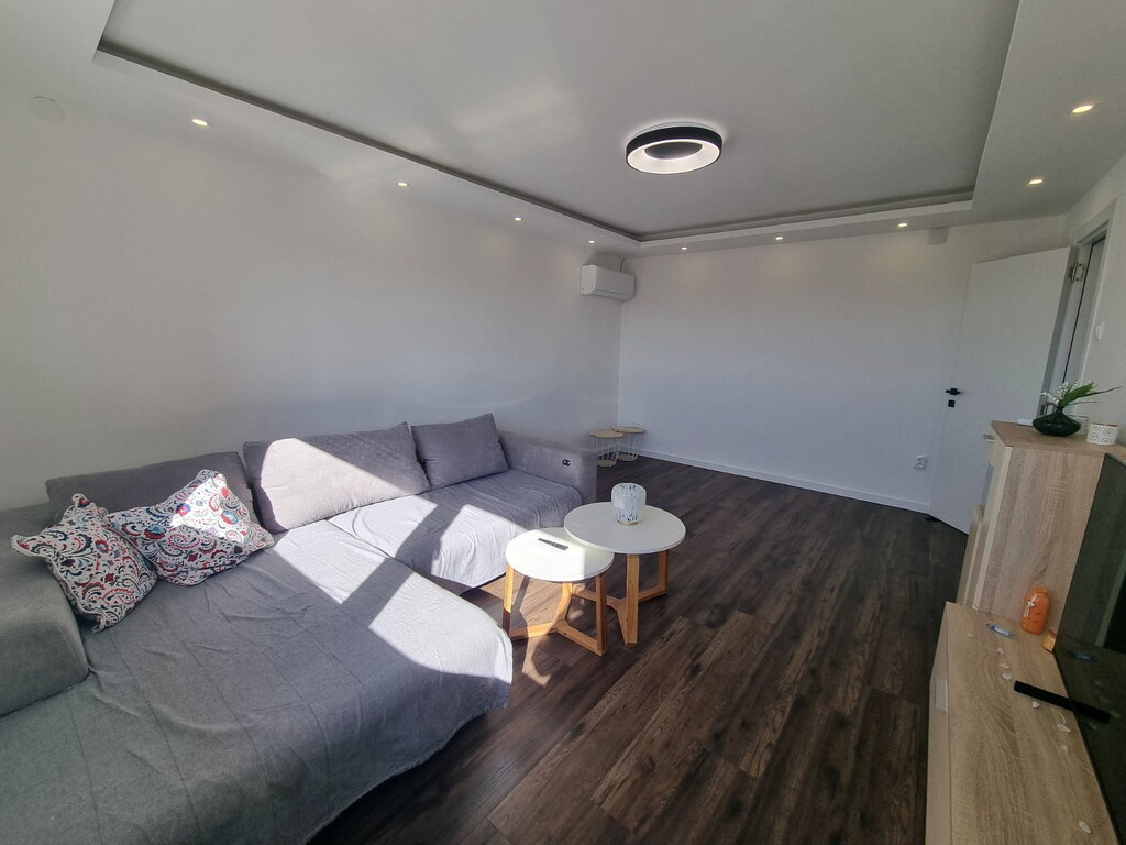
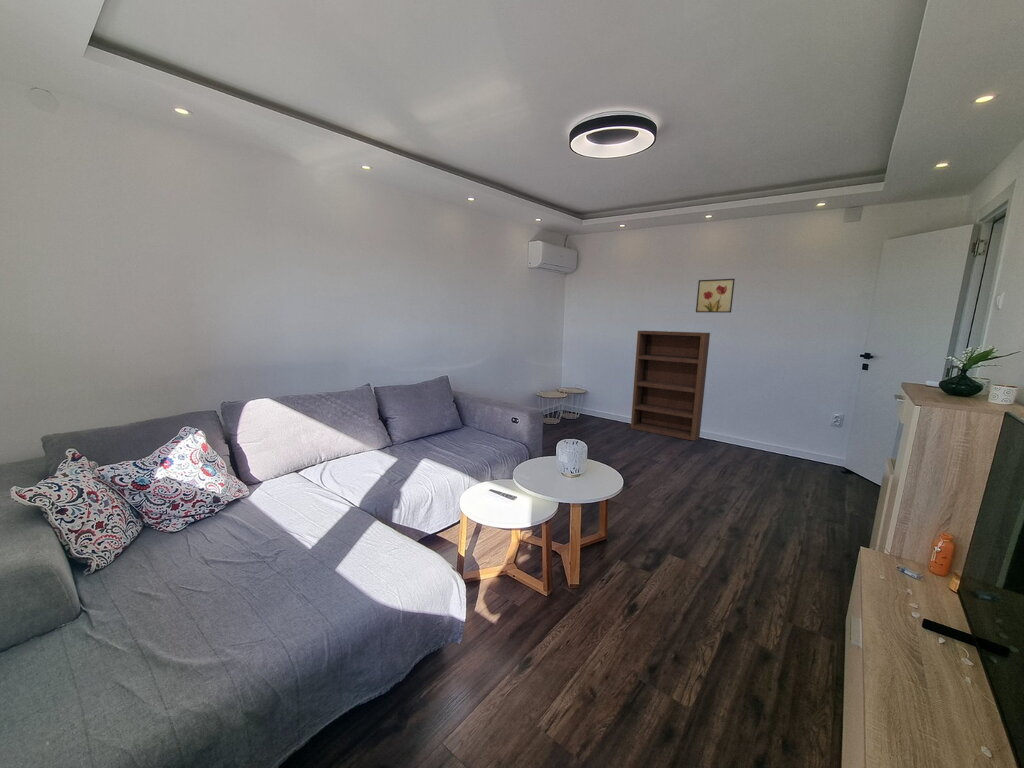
+ wall art [695,278,736,314]
+ bookcase [630,330,711,442]
